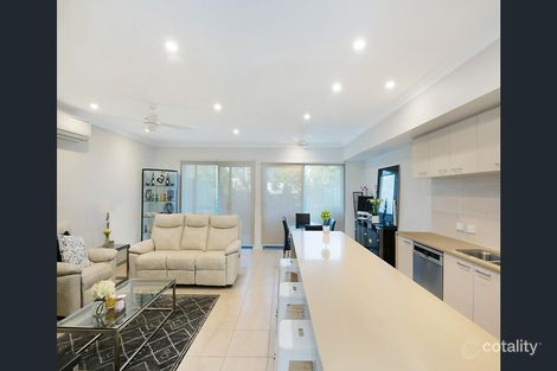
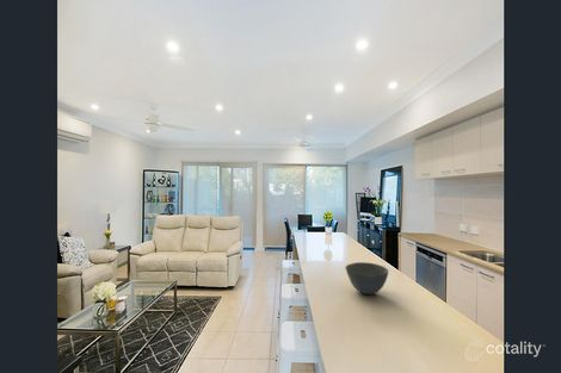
+ bowl [344,261,389,296]
